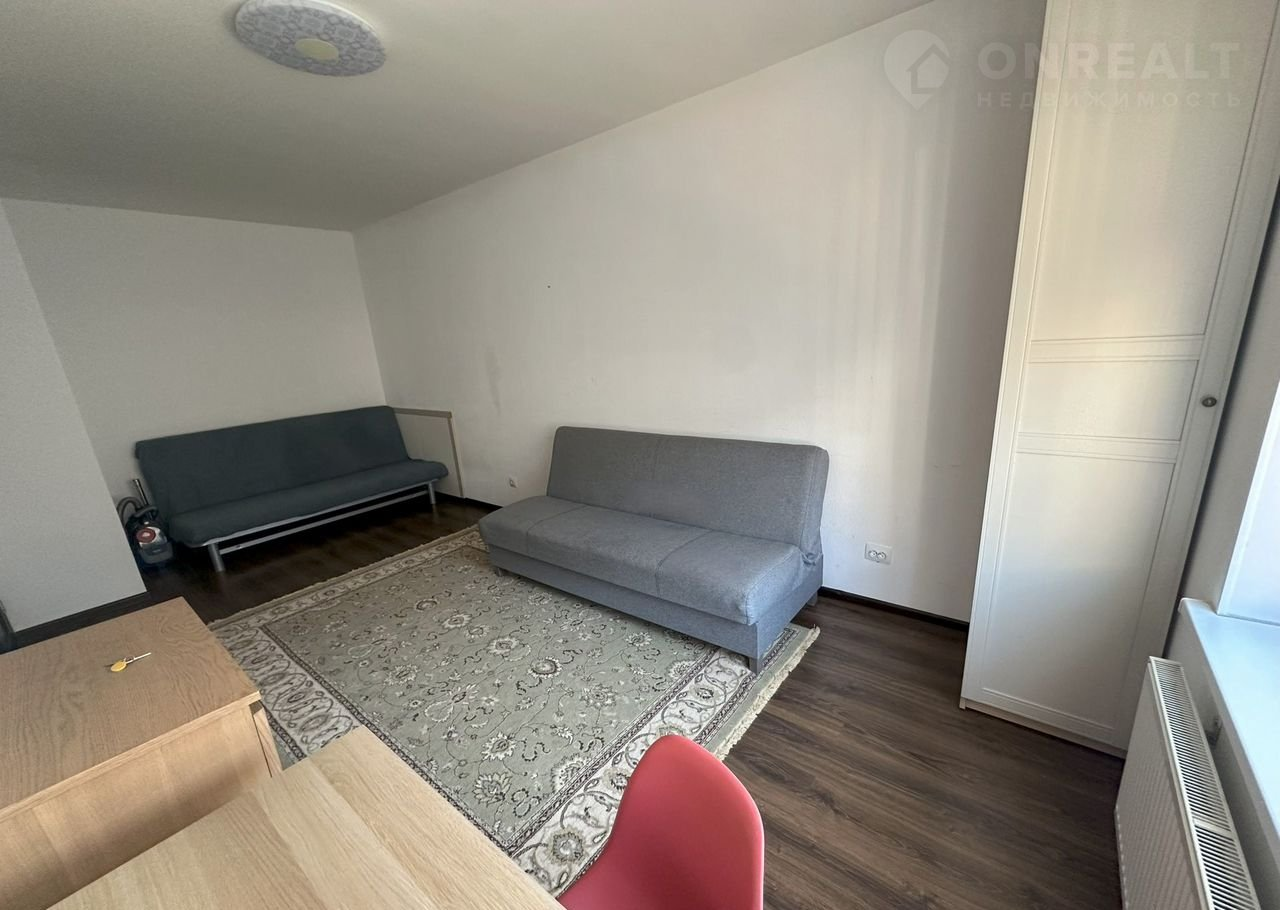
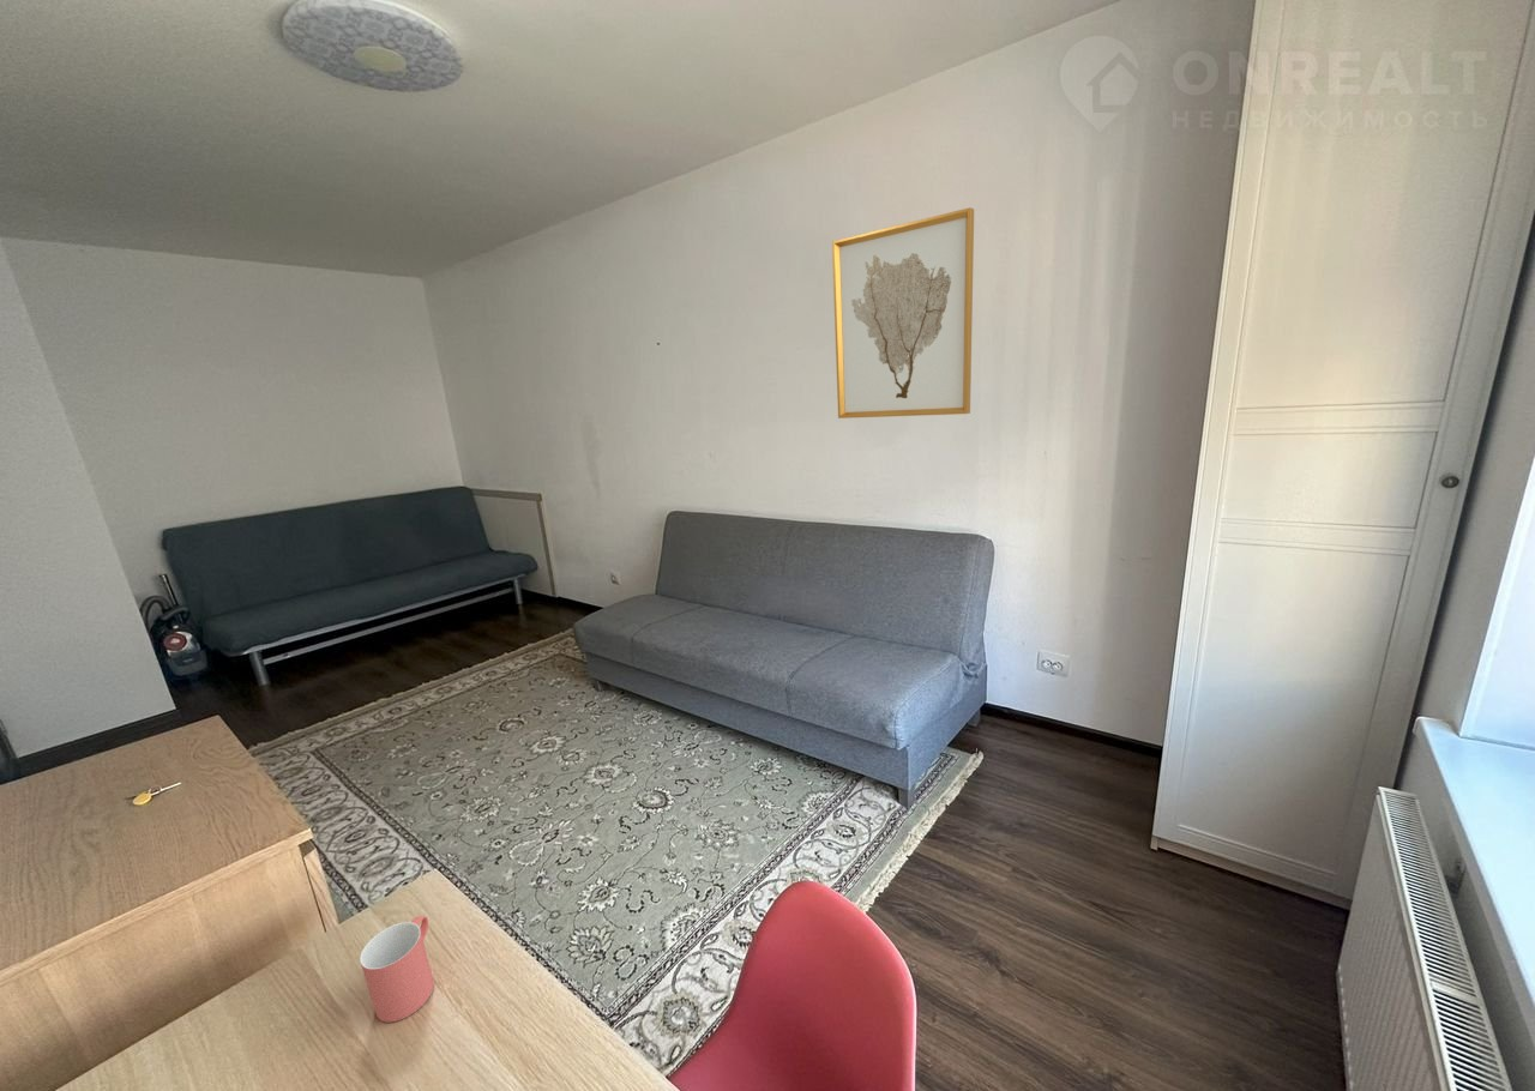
+ wall art [831,206,975,420]
+ cup [359,915,435,1024]
